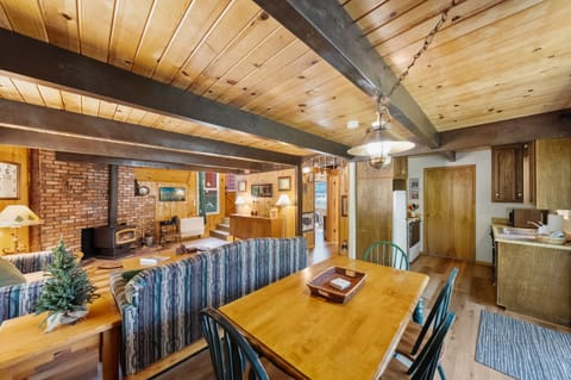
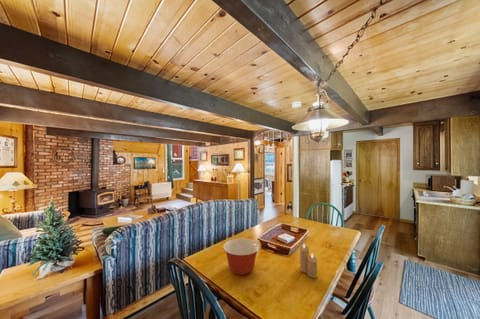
+ mixing bowl [222,237,261,276]
+ candle [299,243,318,279]
